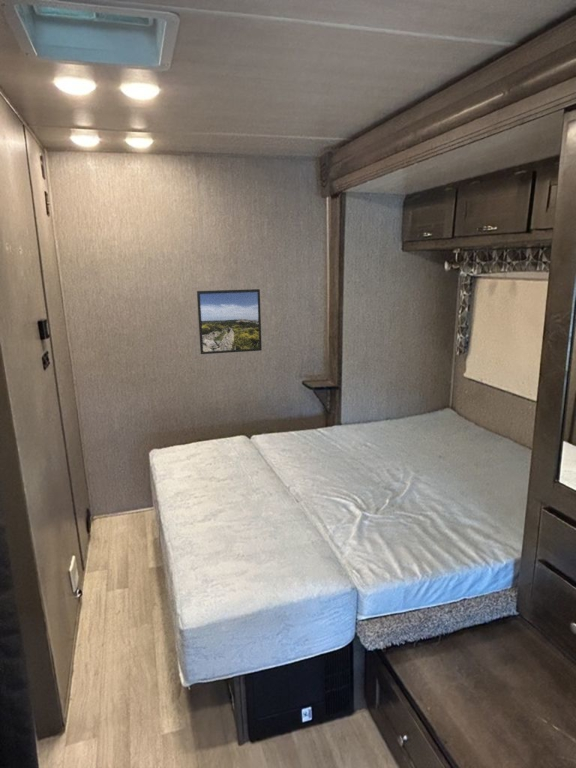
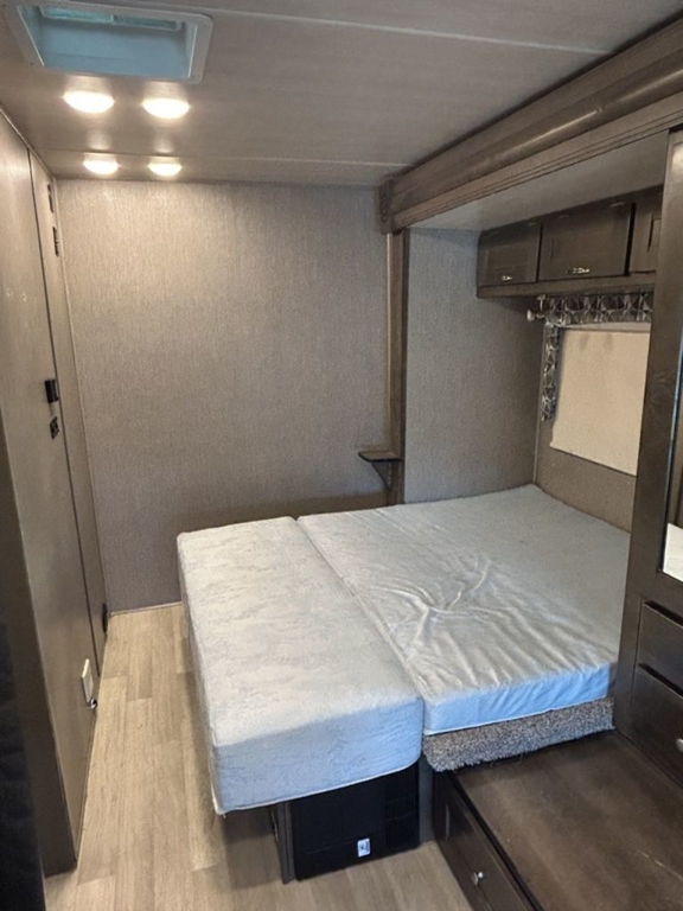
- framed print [196,288,263,355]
